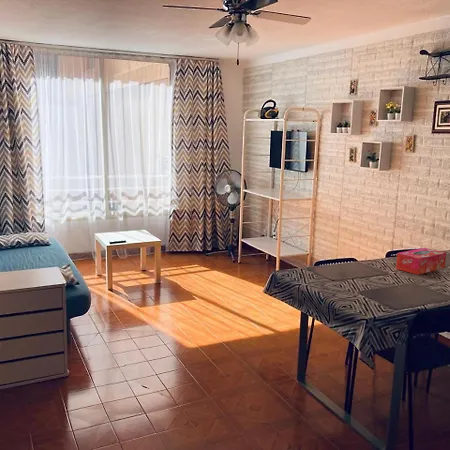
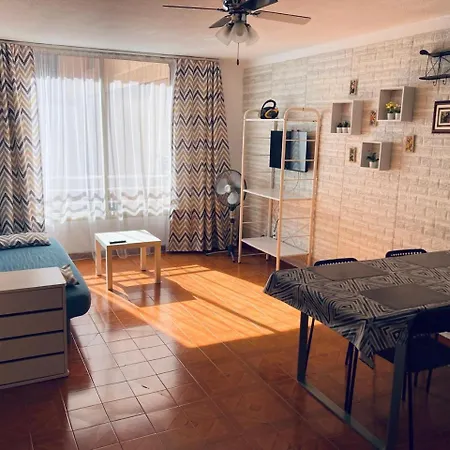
- tissue box [395,247,447,276]
